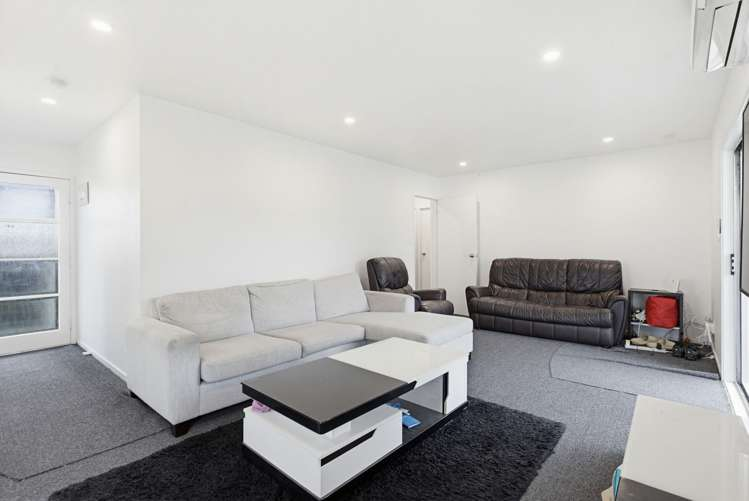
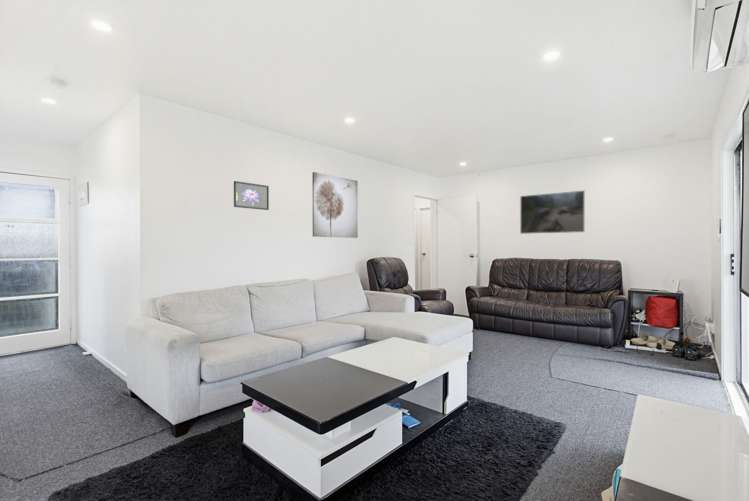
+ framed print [233,180,270,211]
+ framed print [519,189,586,235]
+ wall art [311,171,359,239]
